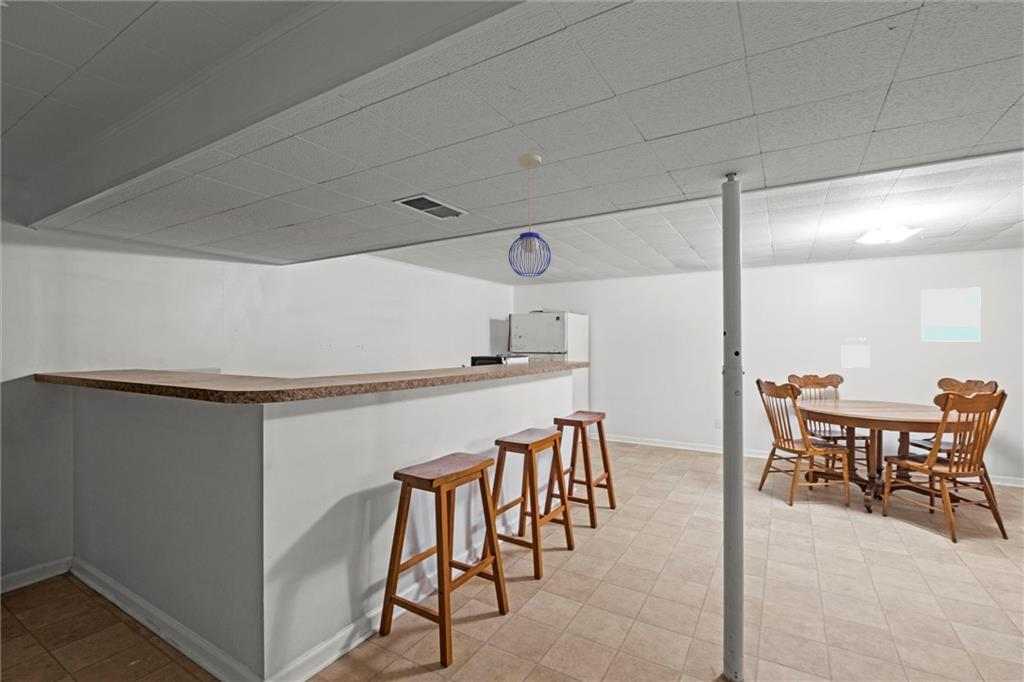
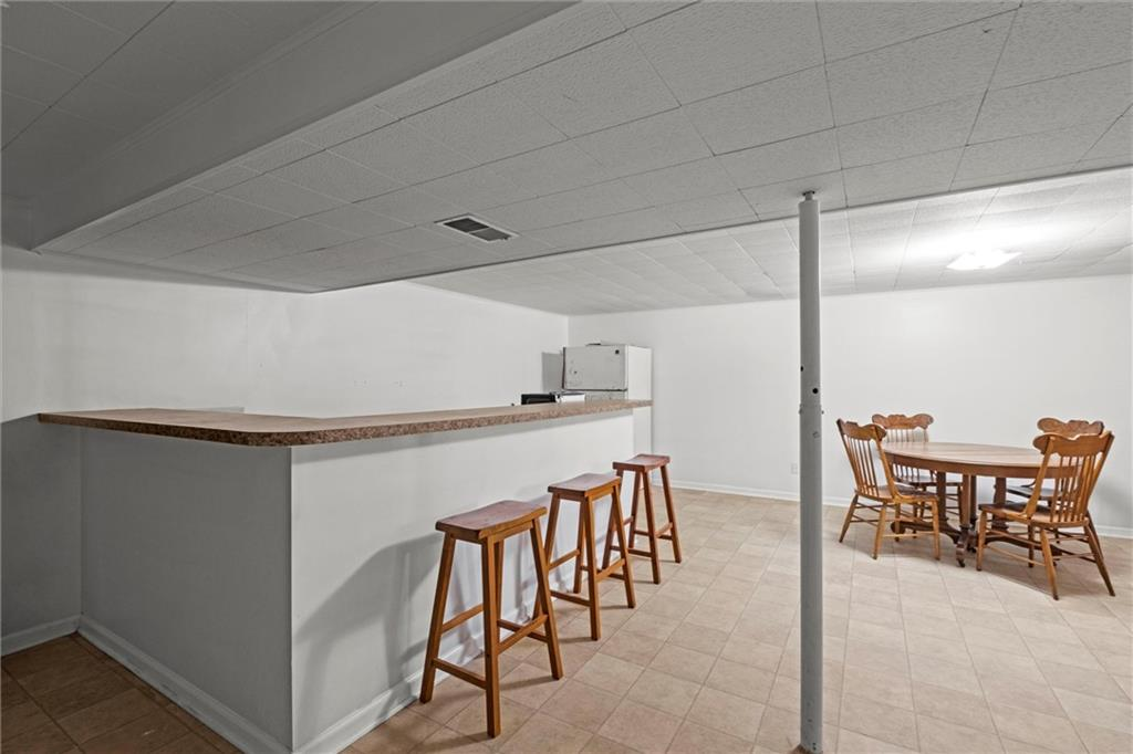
- calendar [841,336,871,369]
- wall art [920,286,982,343]
- pendant light [508,153,552,278]
